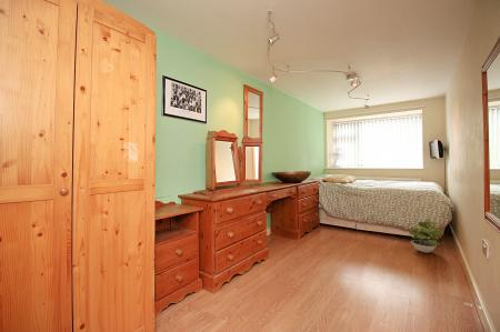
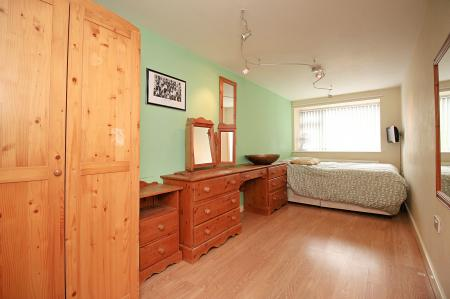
- potted plant [408,218,442,254]
